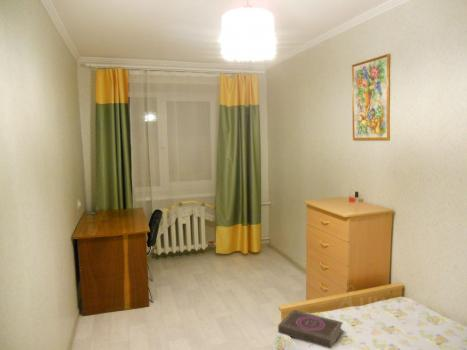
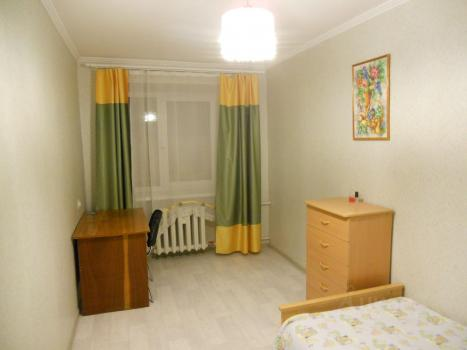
- book [277,309,344,350]
